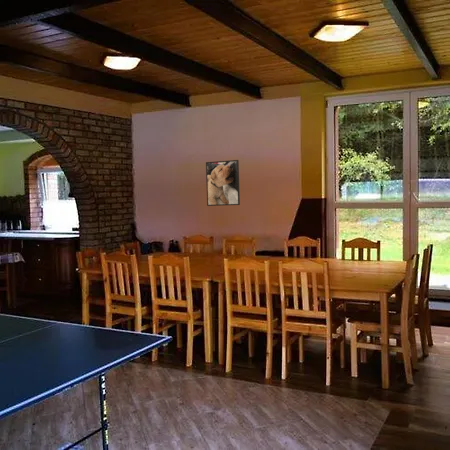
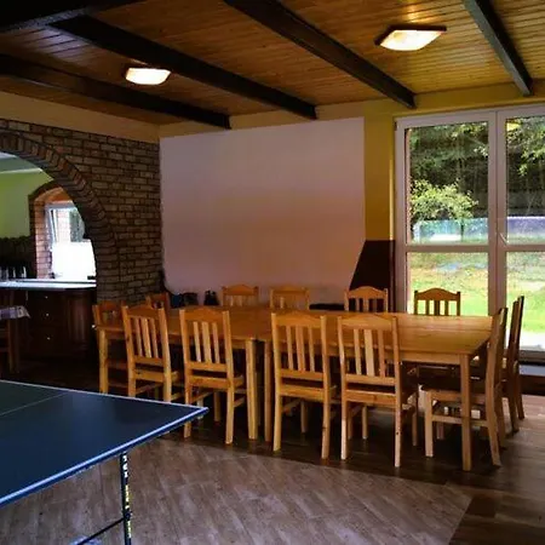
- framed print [205,159,241,207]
